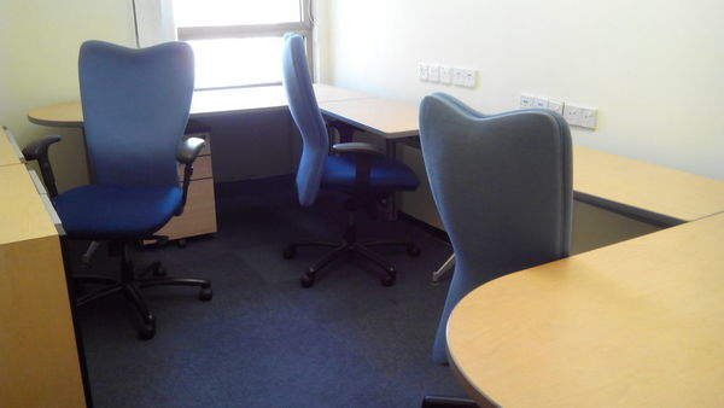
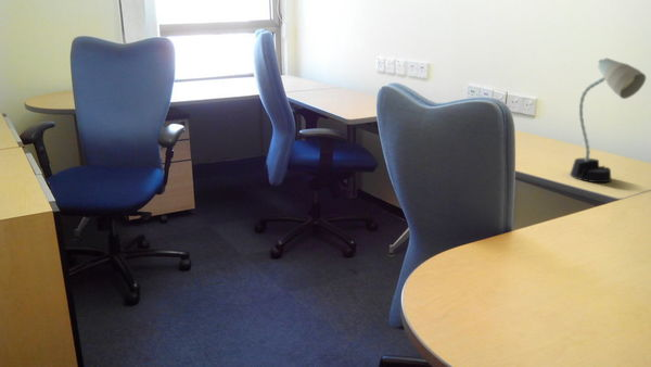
+ desk lamp [569,58,647,184]
